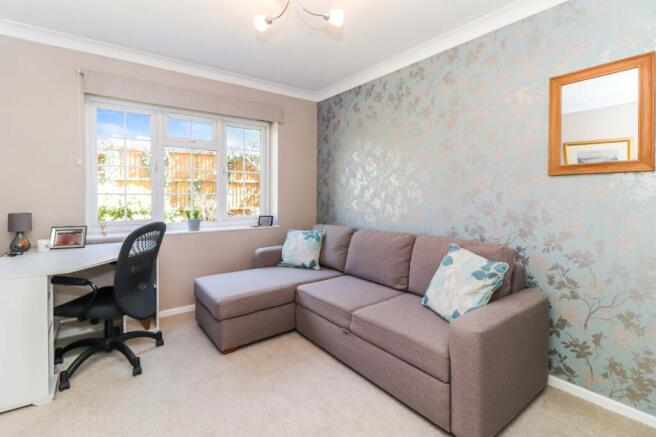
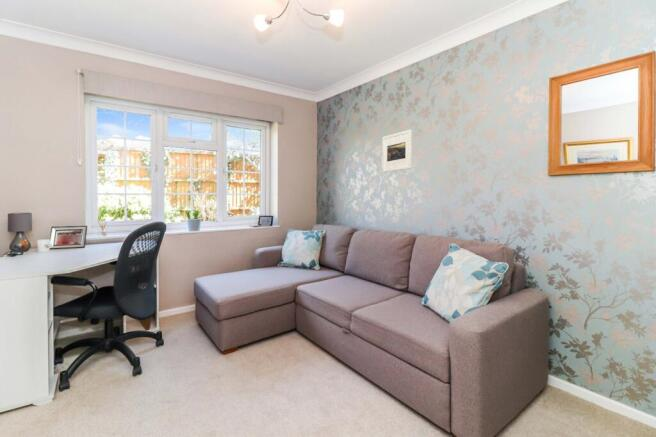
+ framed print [381,129,413,174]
